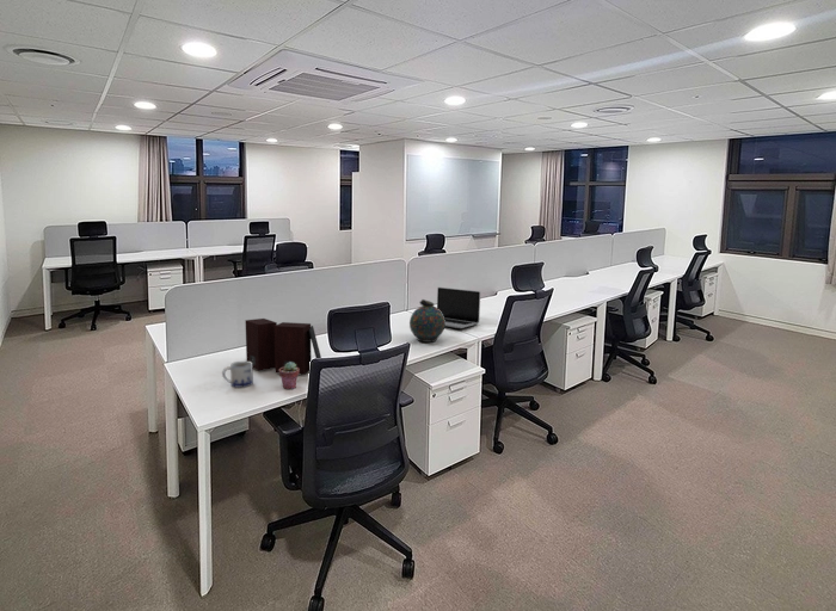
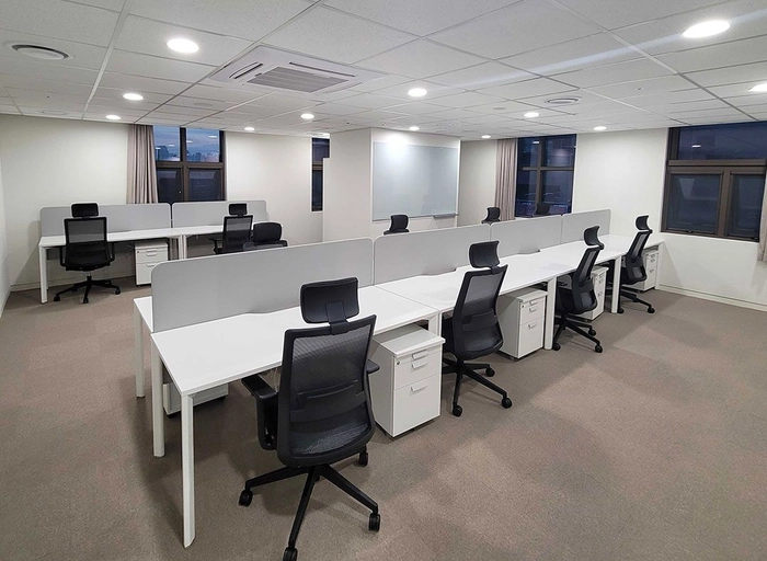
- speaker [244,317,322,376]
- snuff bottle [408,298,447,344]
- mug [221,360,254,389]
- laptop [436,286,481,329]
- potted succulent [278,362,300,390]
